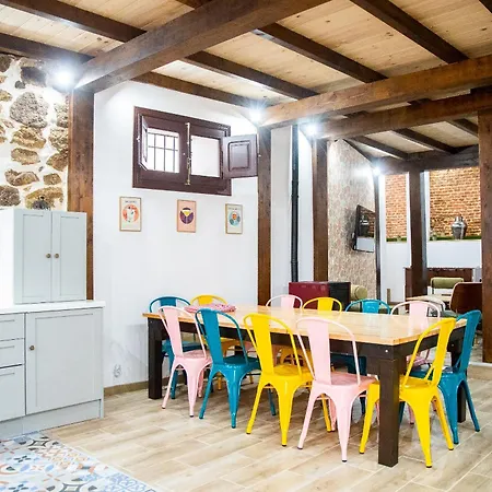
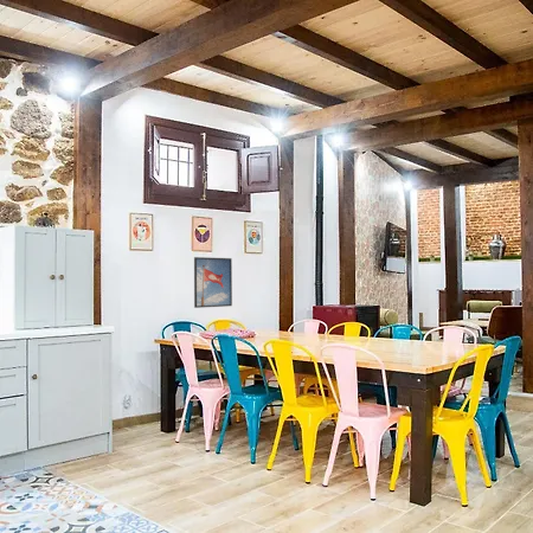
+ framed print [193,256,233,309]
